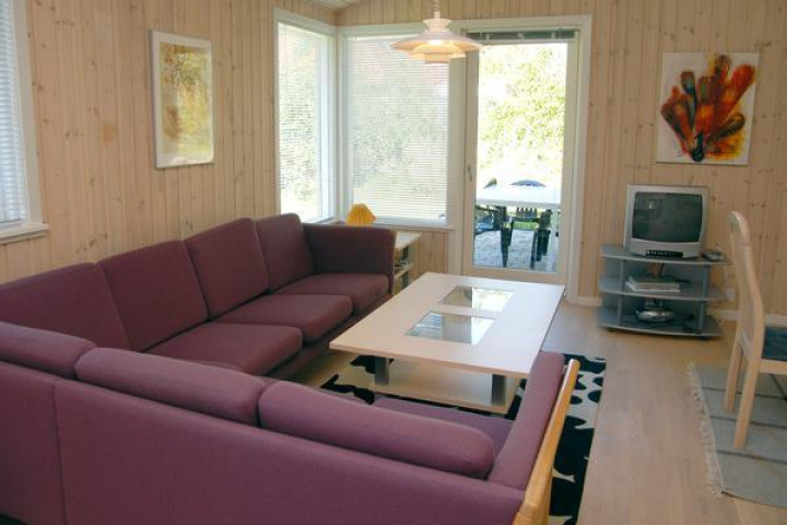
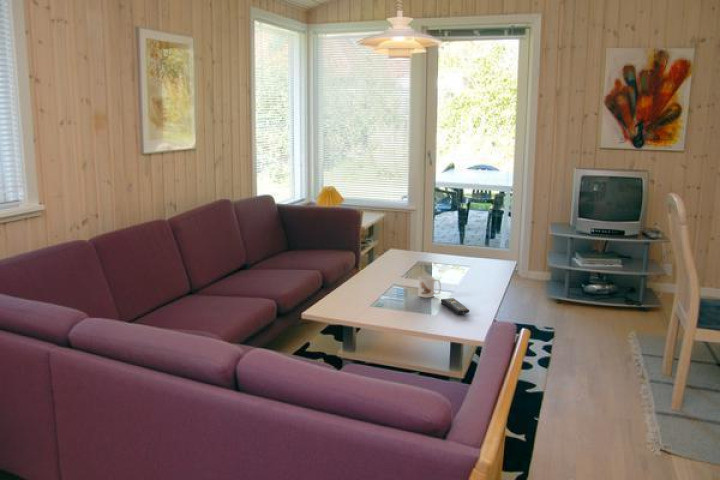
+ mug [417,275,442,299]
+ remote control [440,297,471,315]
